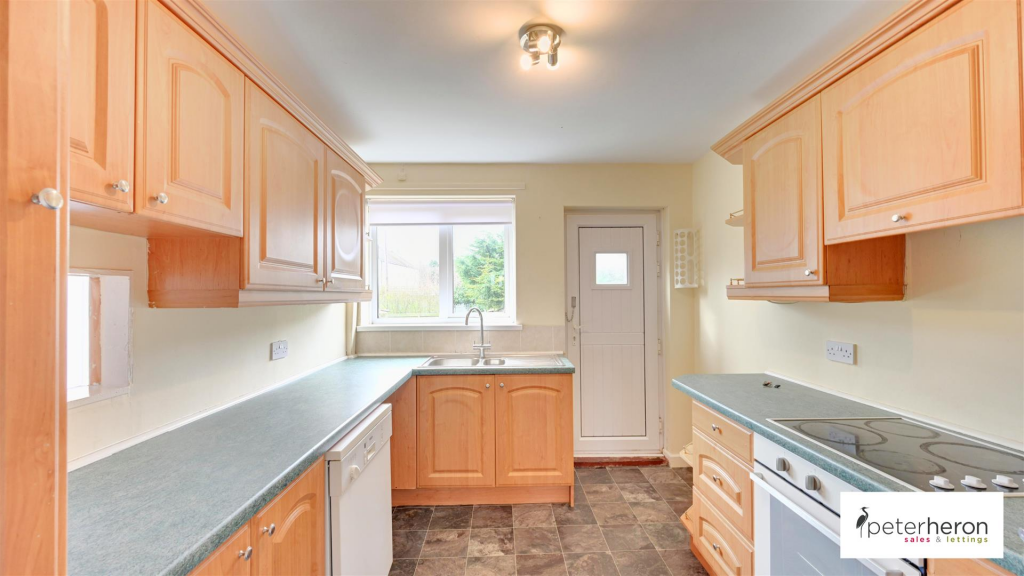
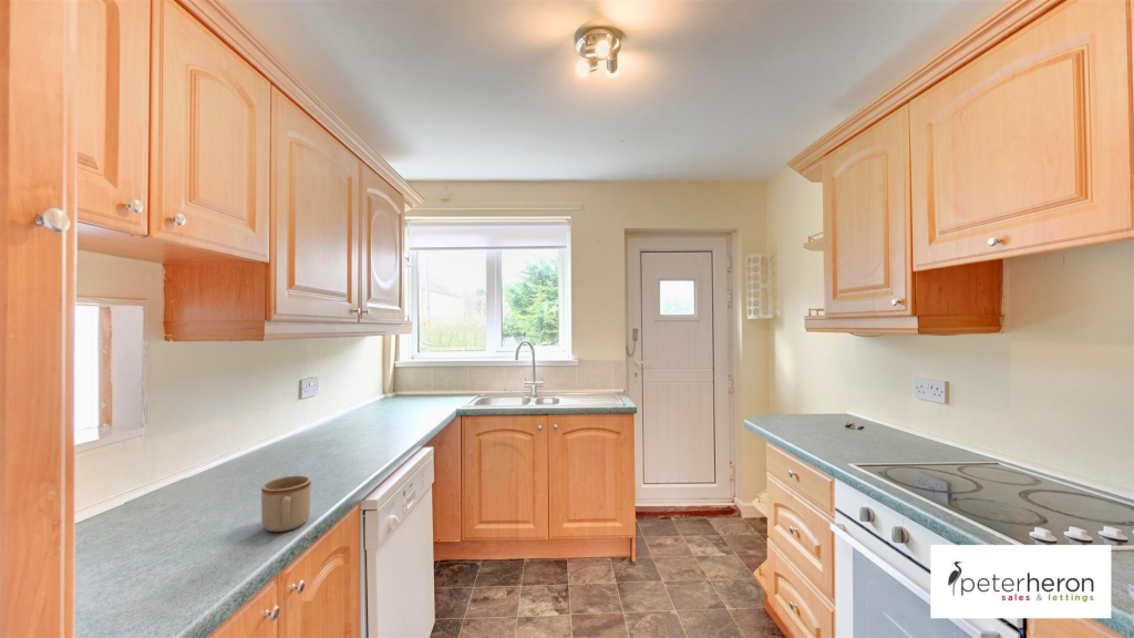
+ mug [260,474,312,533]
